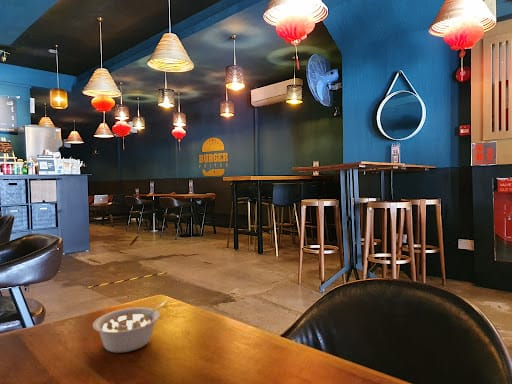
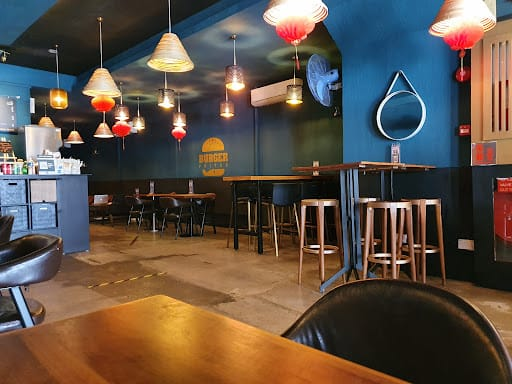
- legume [92,300,168,354]
